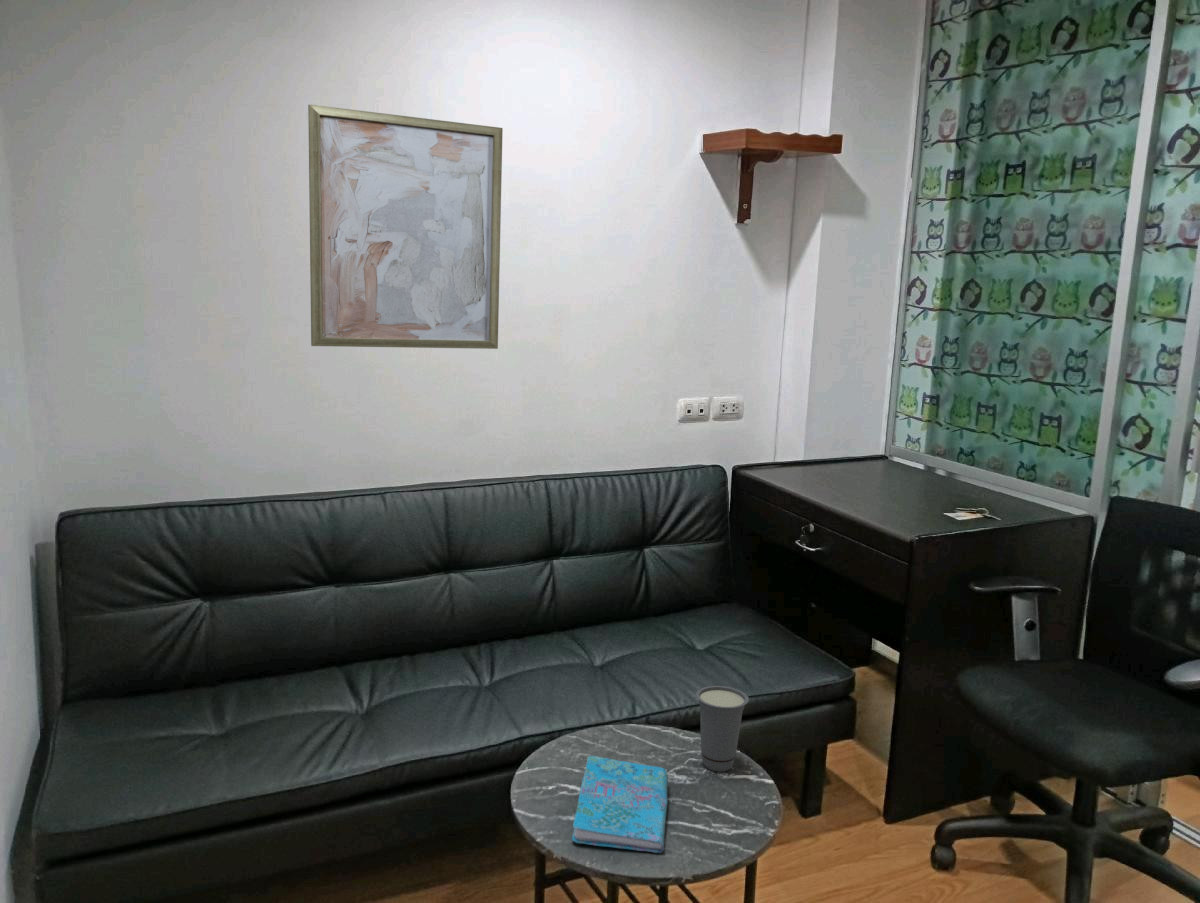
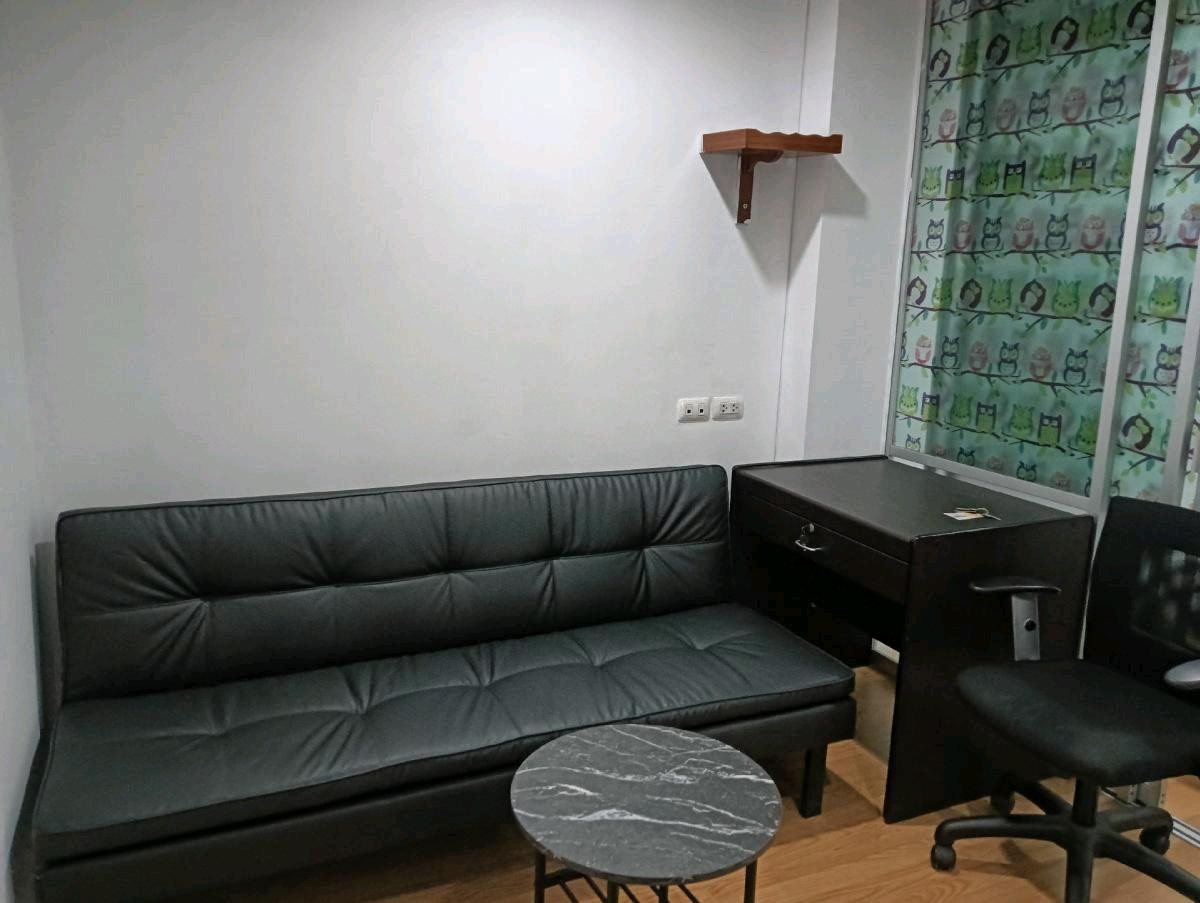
- wall art [307,103,504,350]
- cup [695,684,750,773]
- cover [571,755,669,854]
